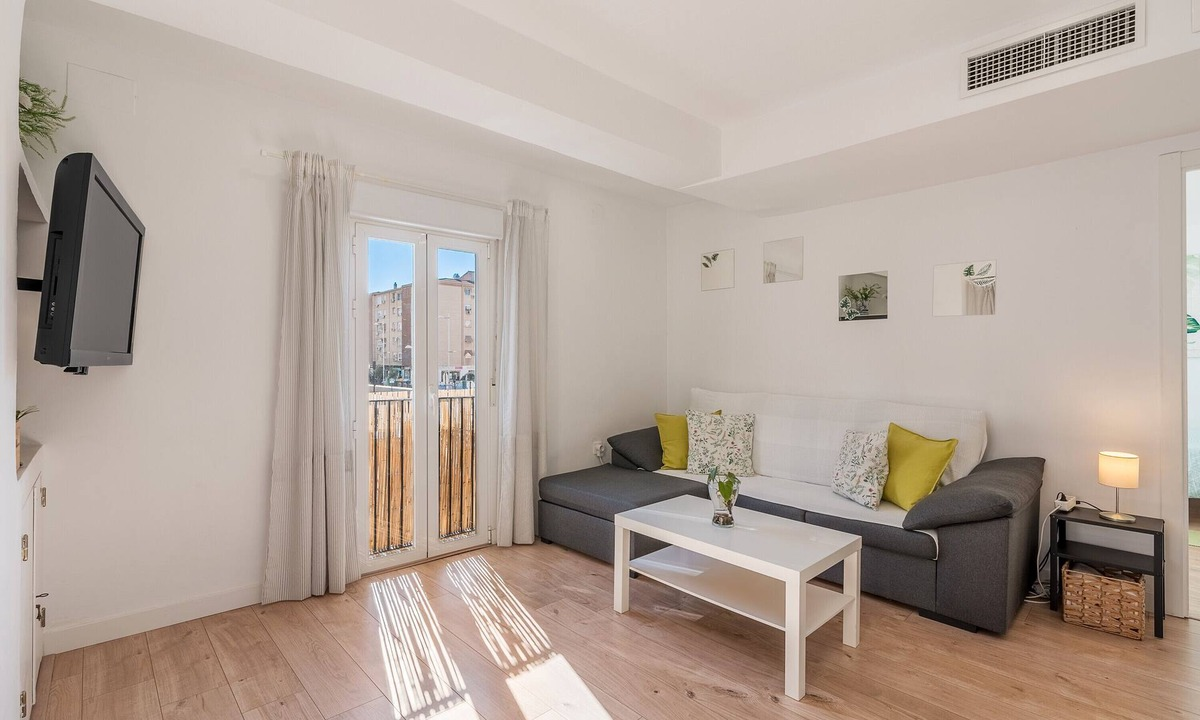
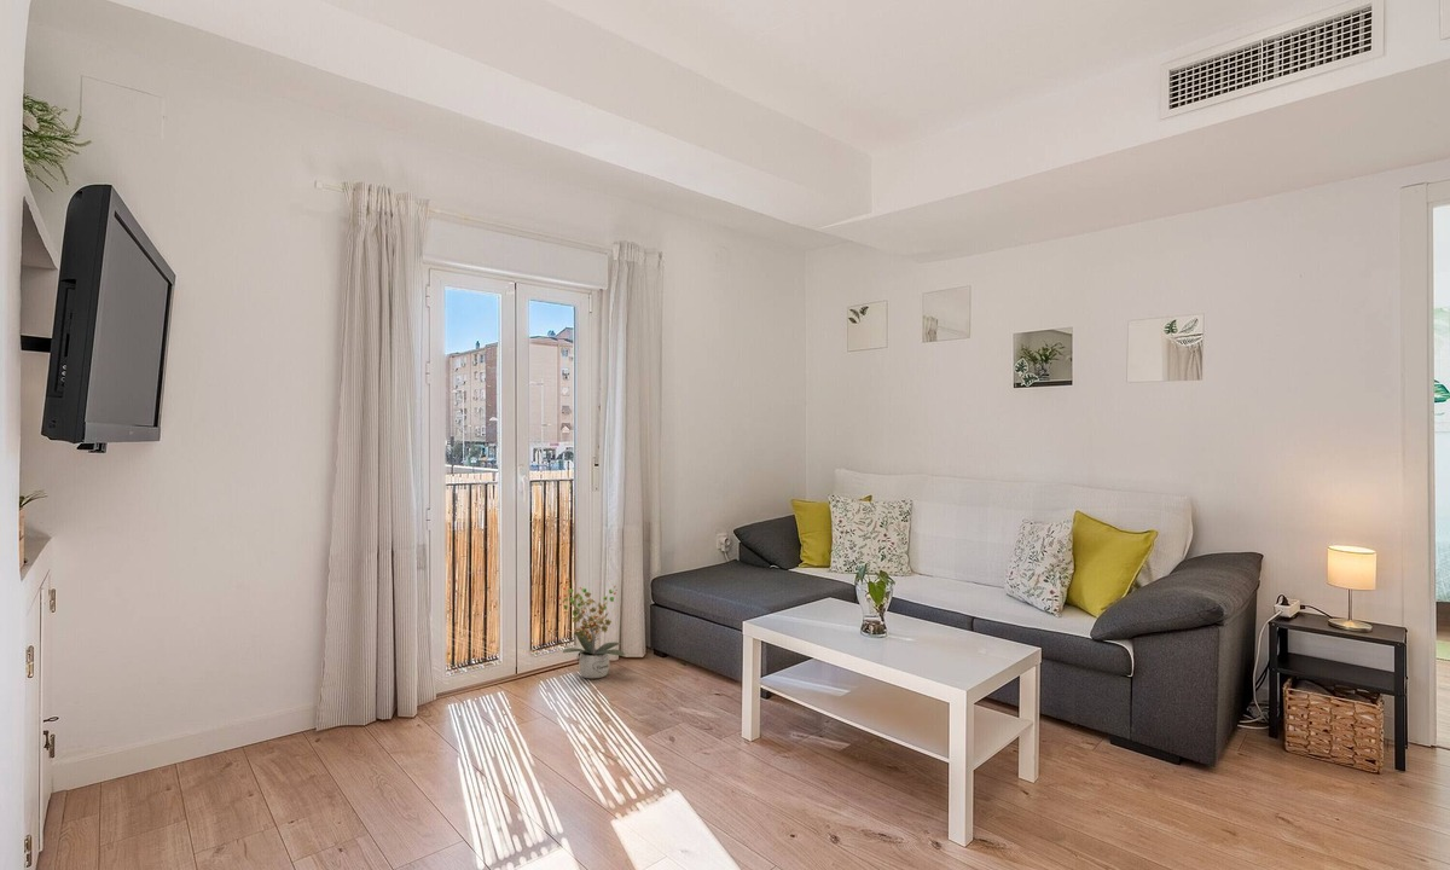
+ potted plant [557,585,626,679]
